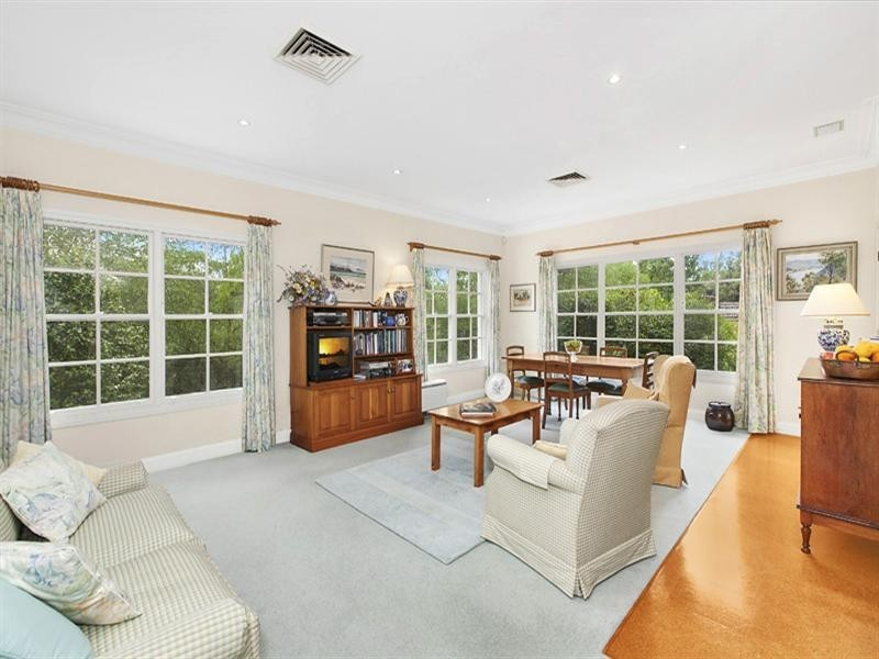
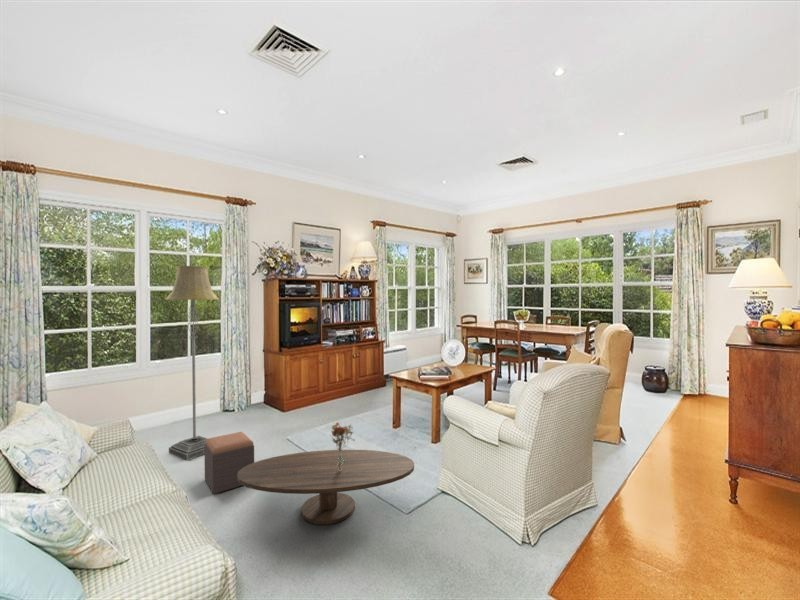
+ floor lamp [164,265,220,461]
+ coffee table [237,449,415,525]
+ bouquet [328,421,356,471]
+ footstool [204,431,255,495]
